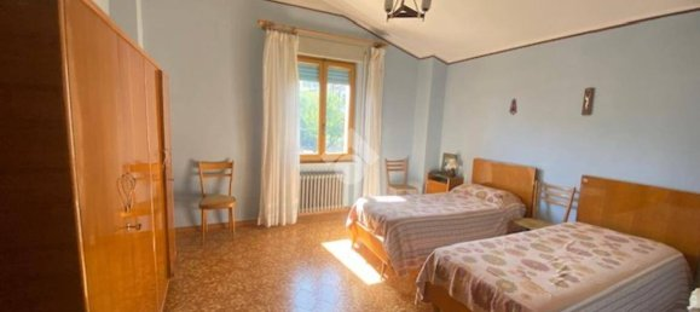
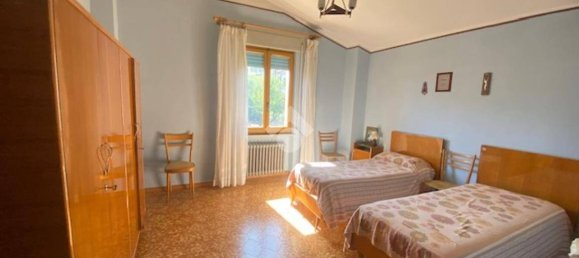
+ picture frame [434,71,454,93]
